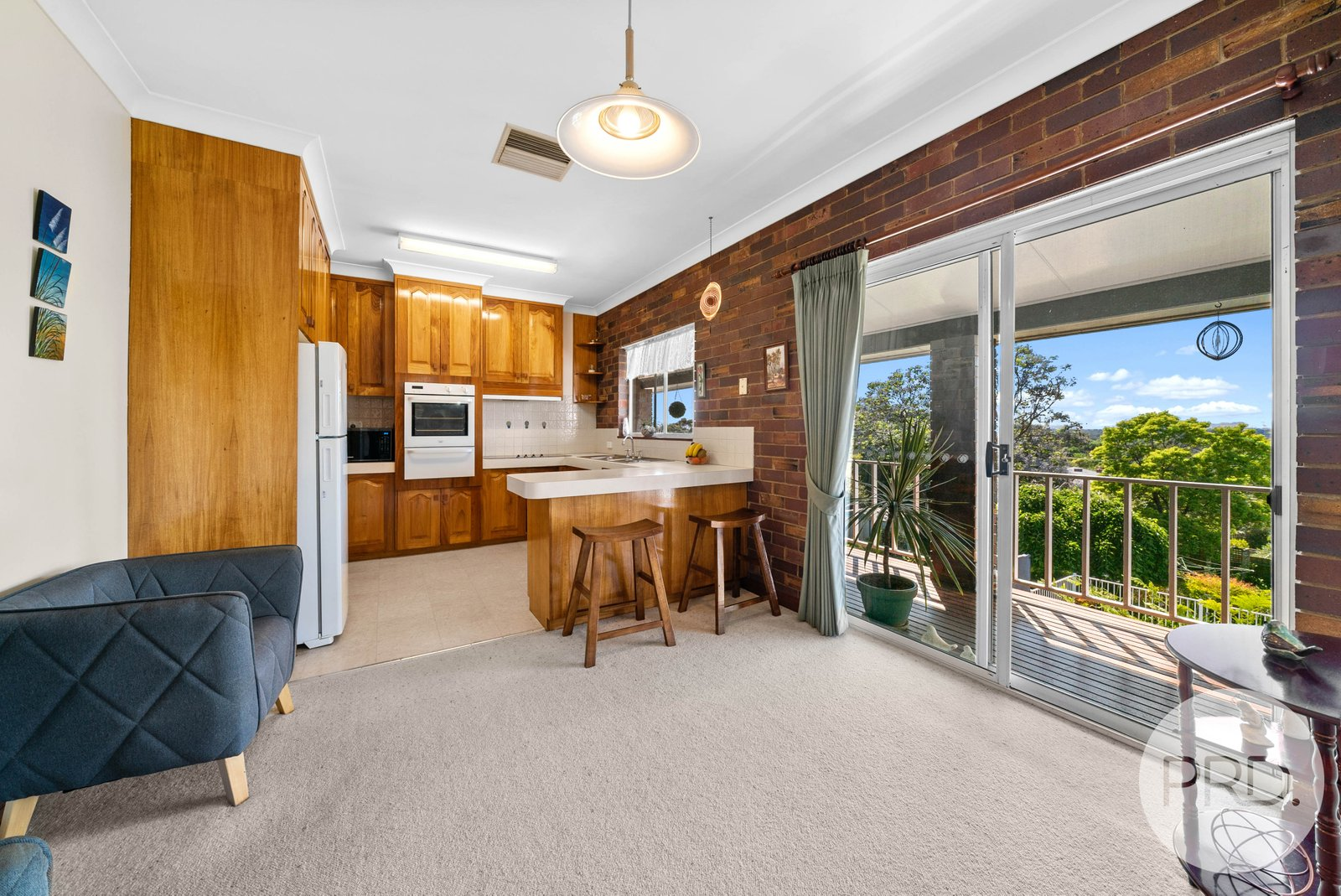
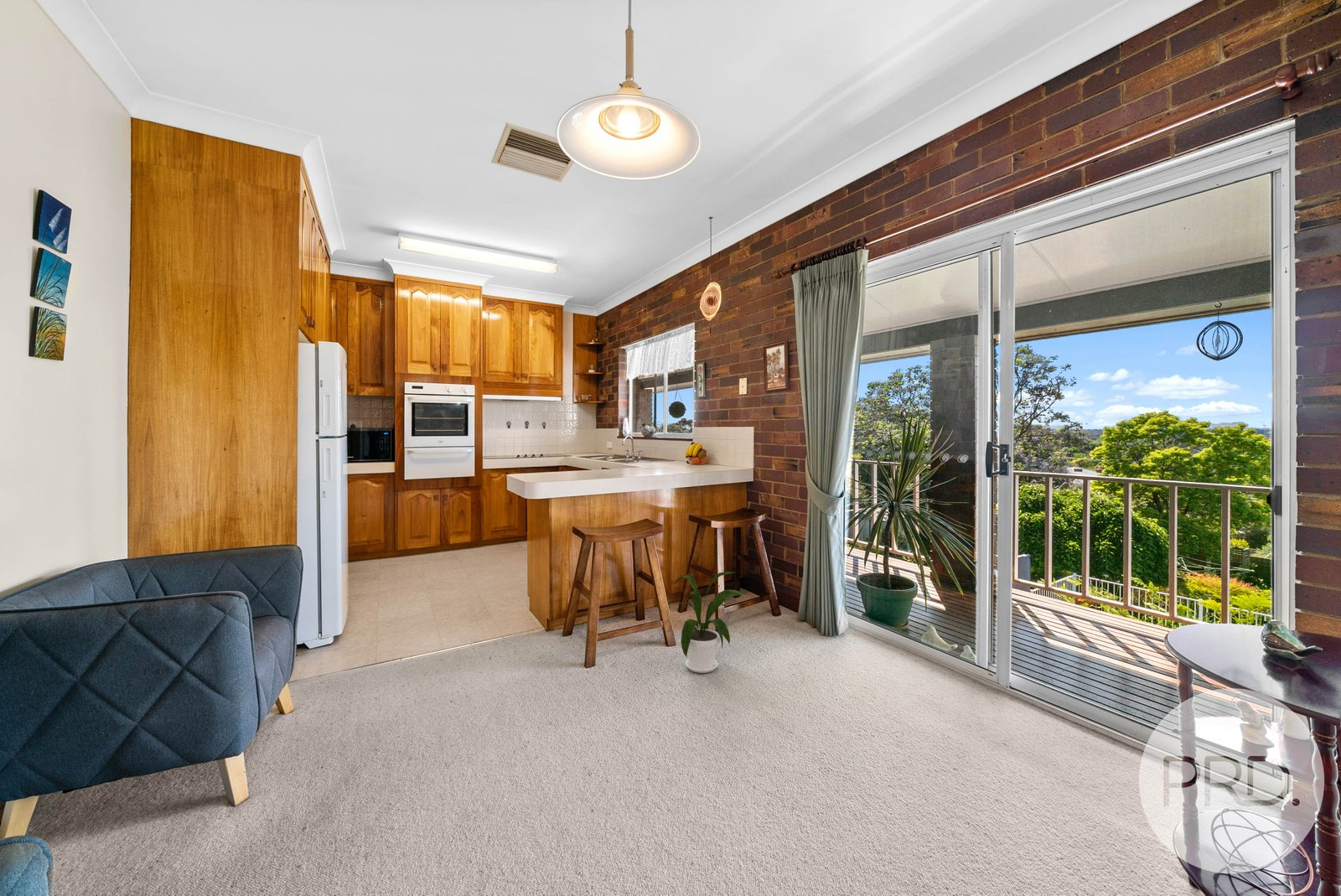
+ house plant [673,571,748,674]
